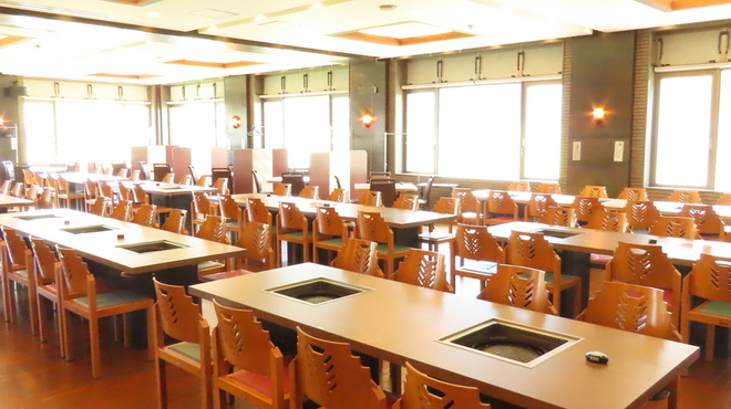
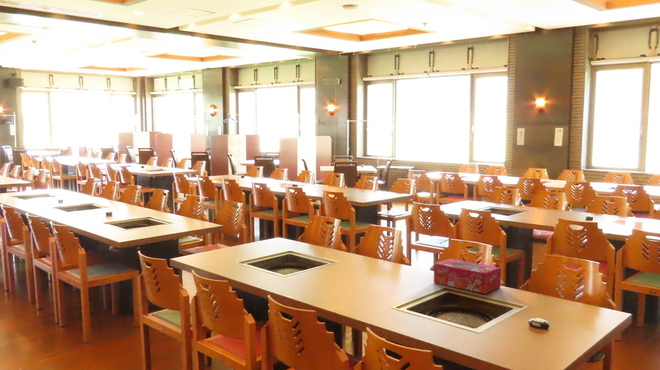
+ tissue box [433,258,502,295]
